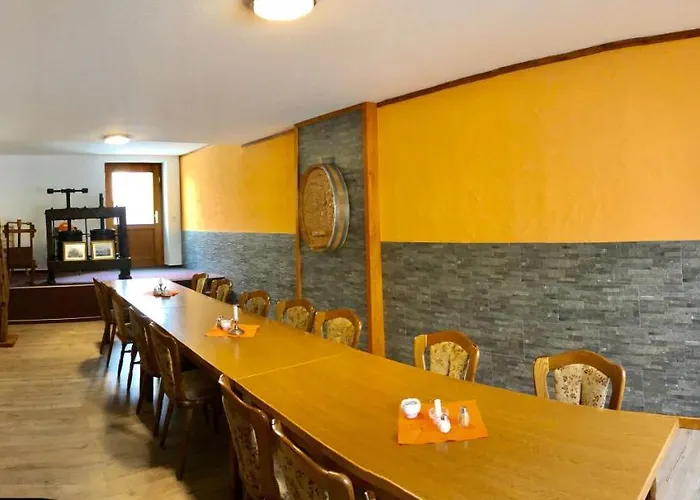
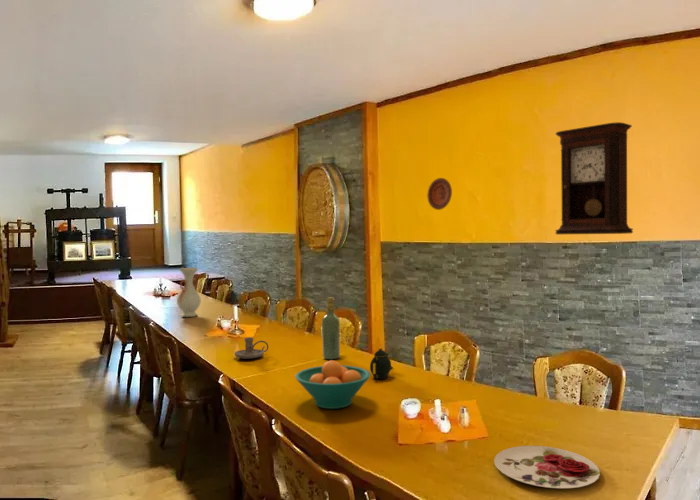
+ vase [176,266,202,318]
+ plate [493,445,601,490]
+ decorative plate [426,177,453,211]
+ candle holder [233,337,269,360]
+ fruit bowl [294,359,371,410]
+ pendulum clock [554,121,634,235]
+ teapot [369,347,393,380]
+ wine bottle [321,296,341,360]
